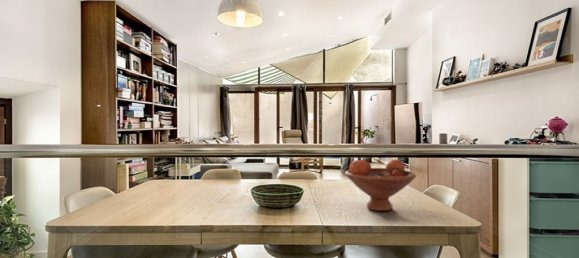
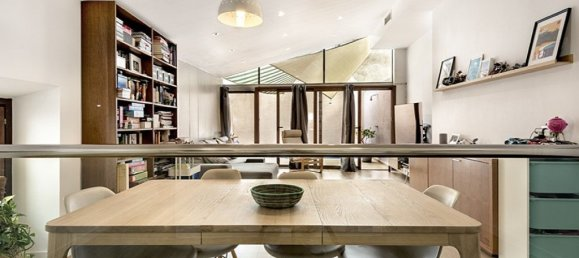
- fruit bowl [344,159,417,212]
